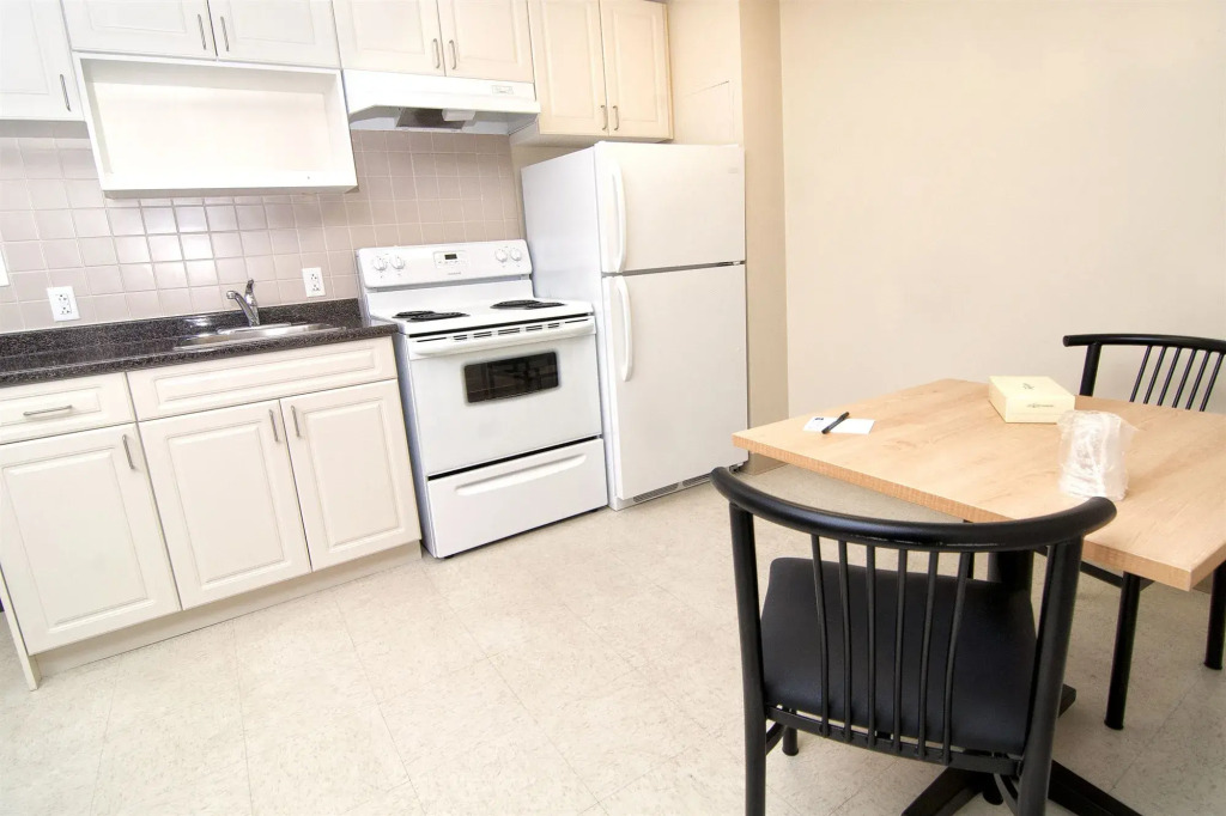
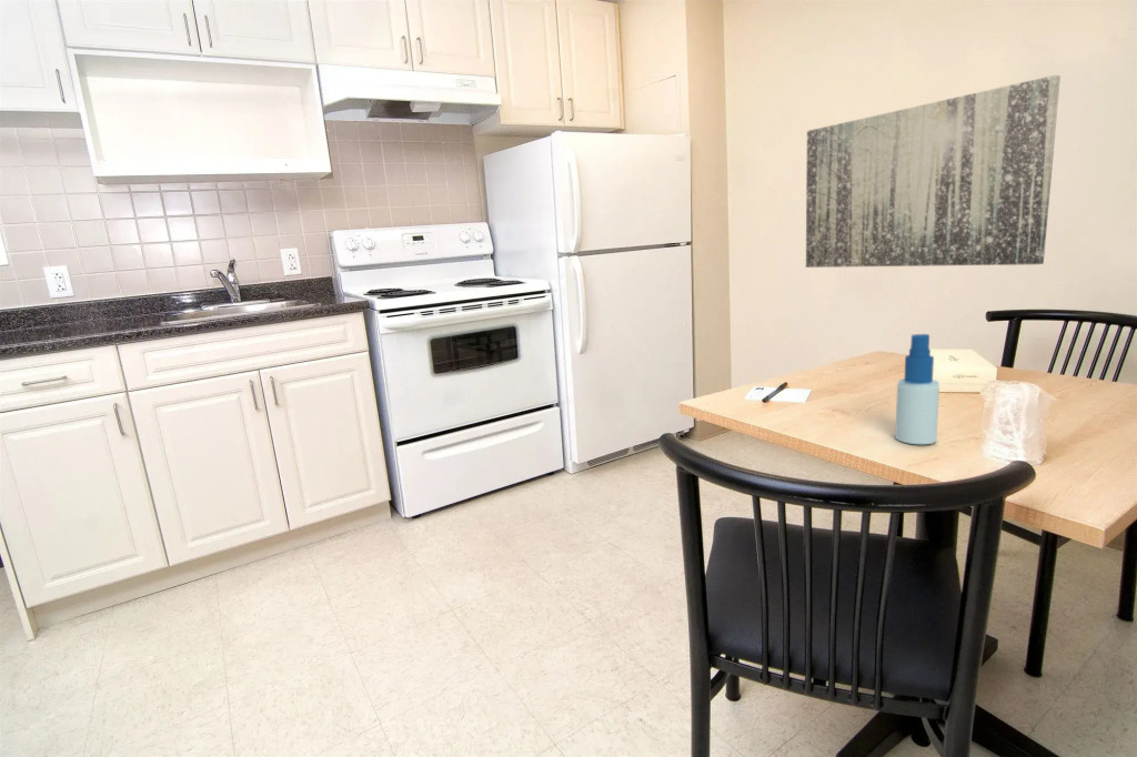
+ spray bottle [894,333,940,445]
+ wall art [805,74,1061,269]
